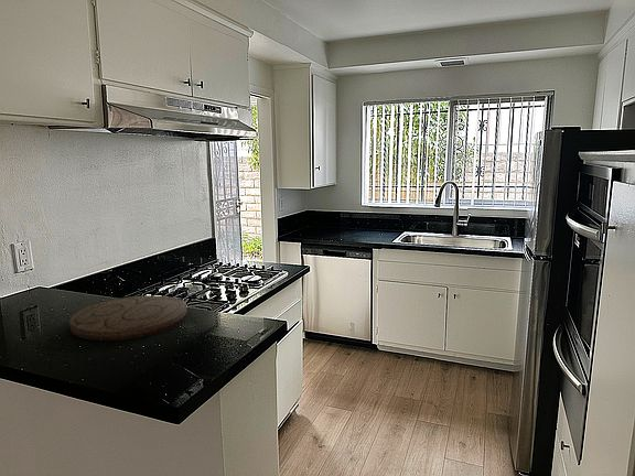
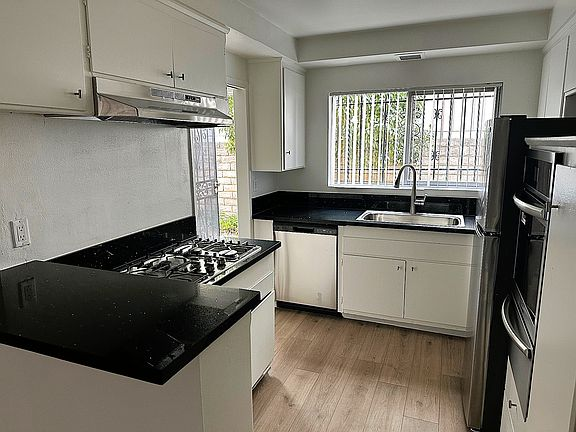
- cutting board [68,294,189,342]
